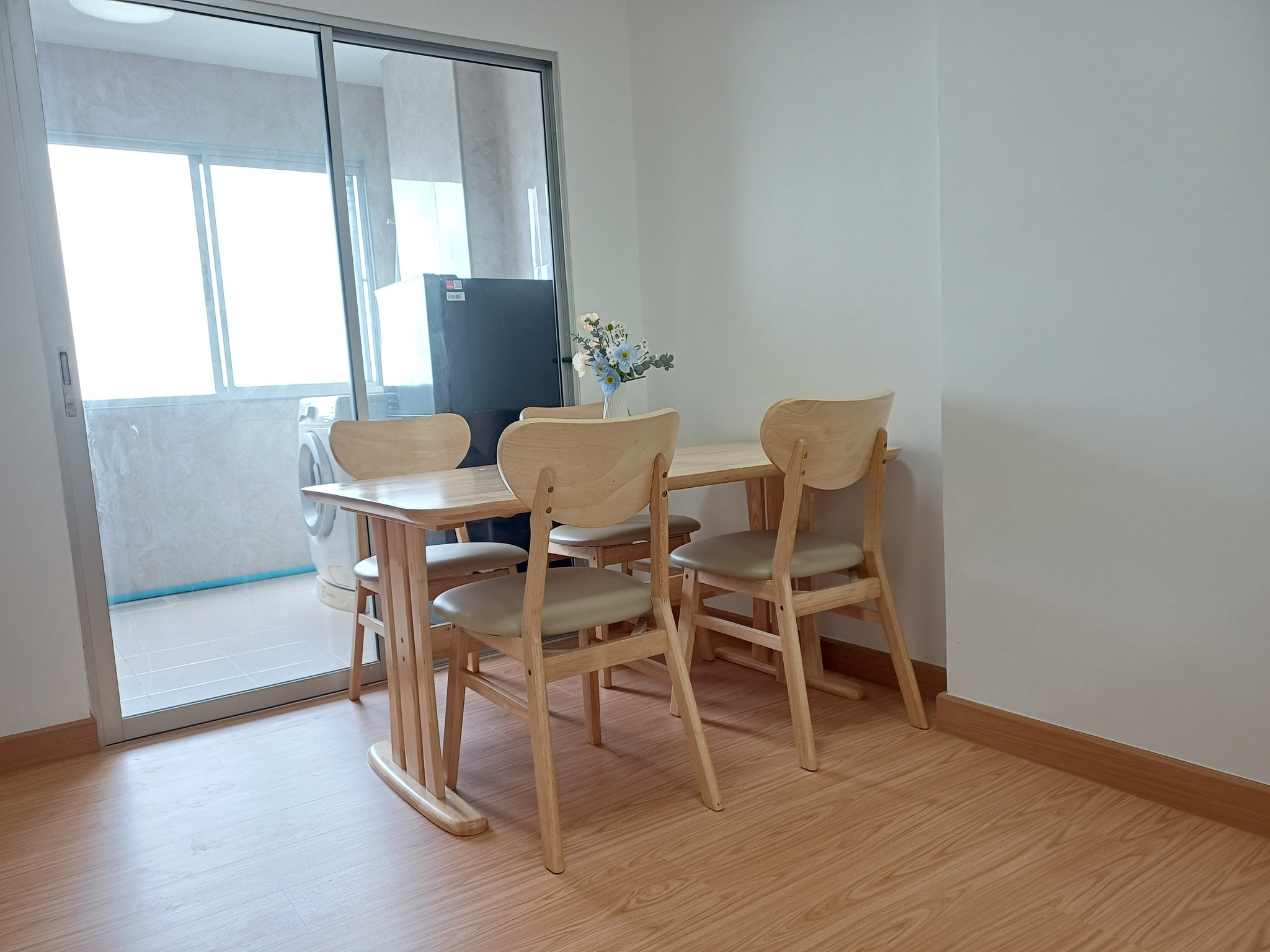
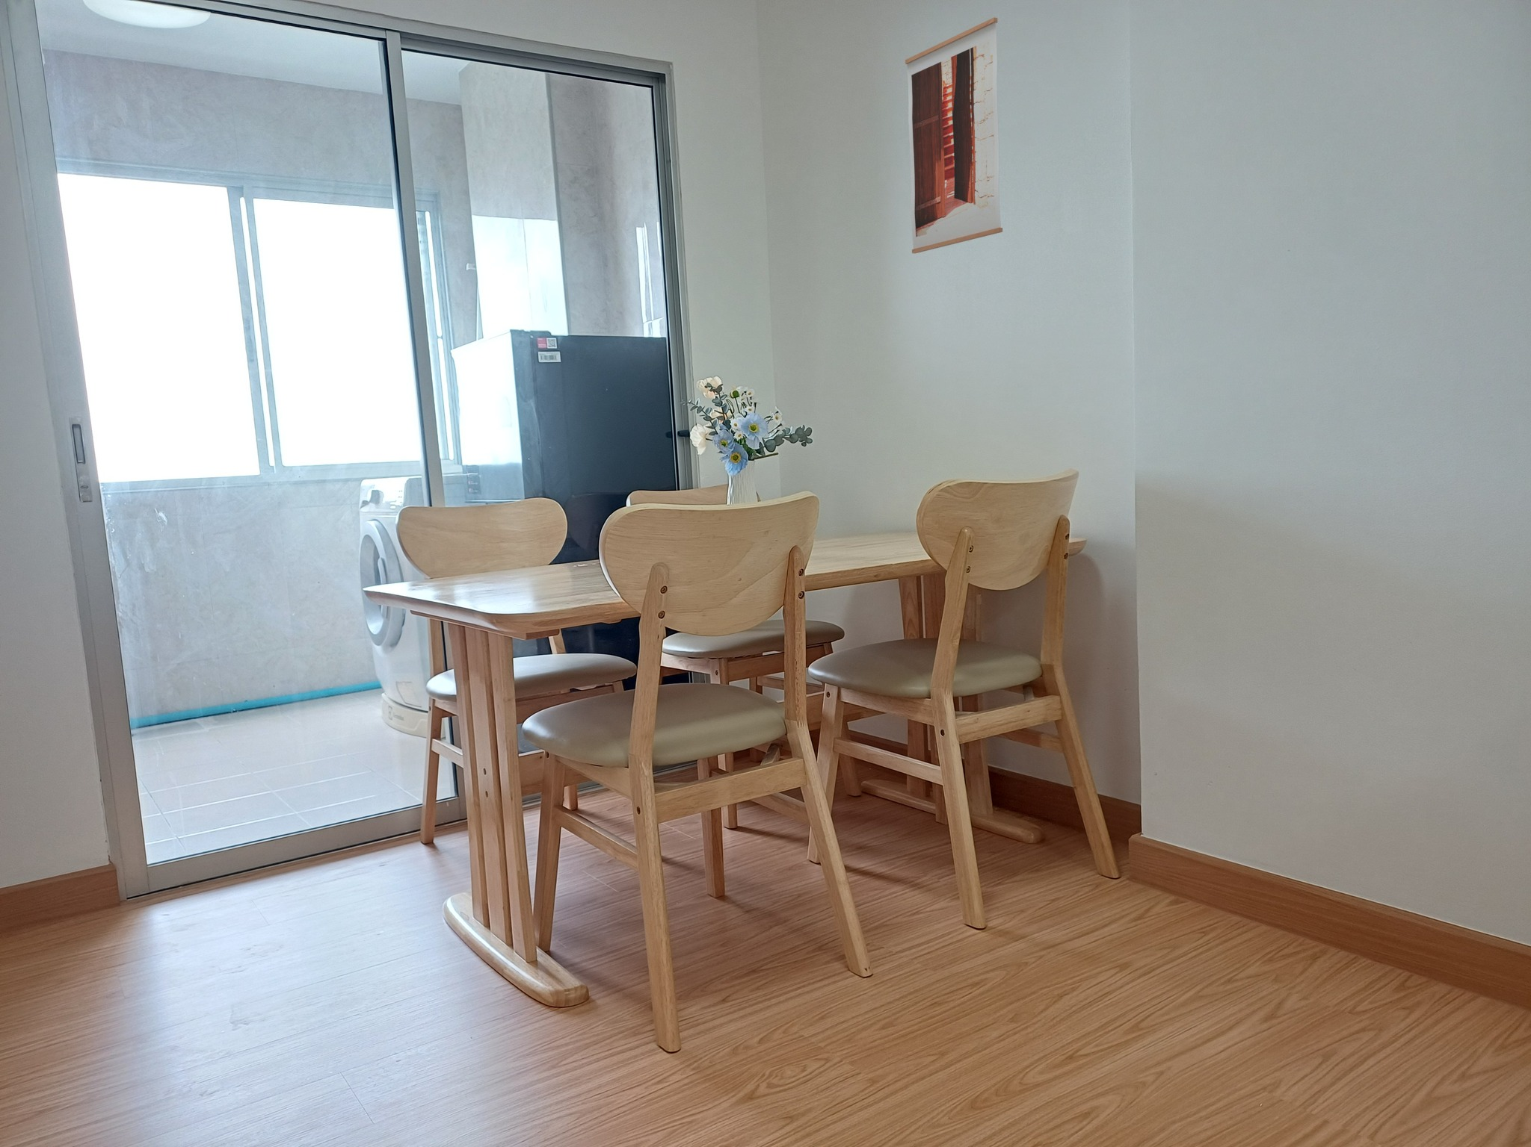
+ wall art [904,17,1003,254]
